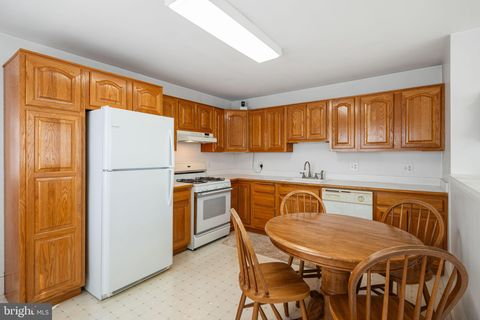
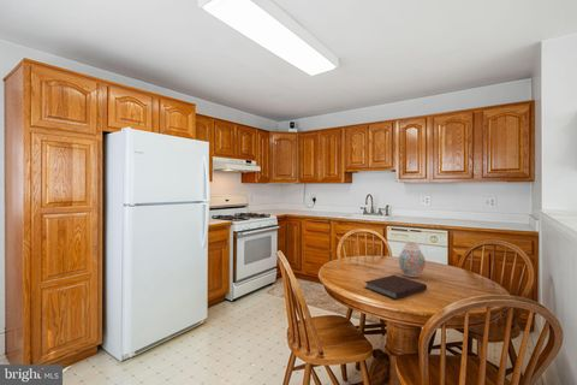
+ vase [398,241,427,278]
+ notebook [363,274,428,300]
